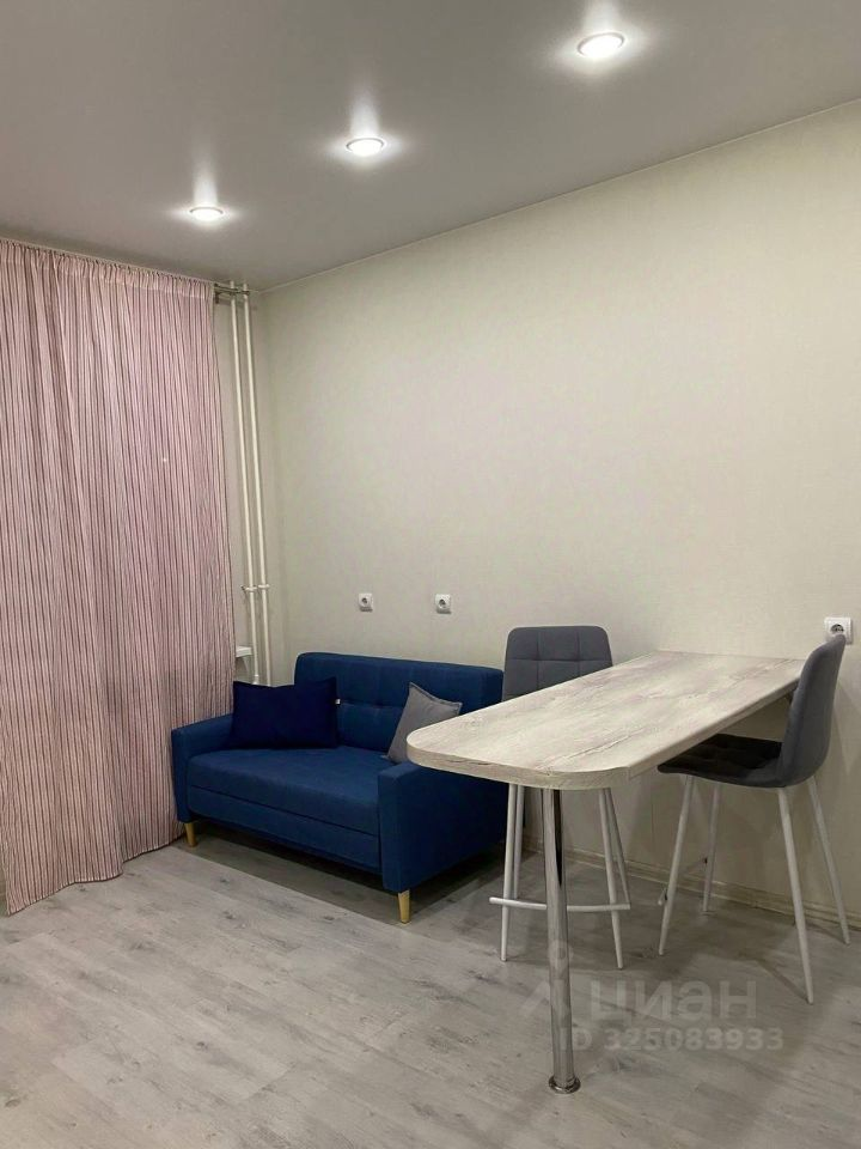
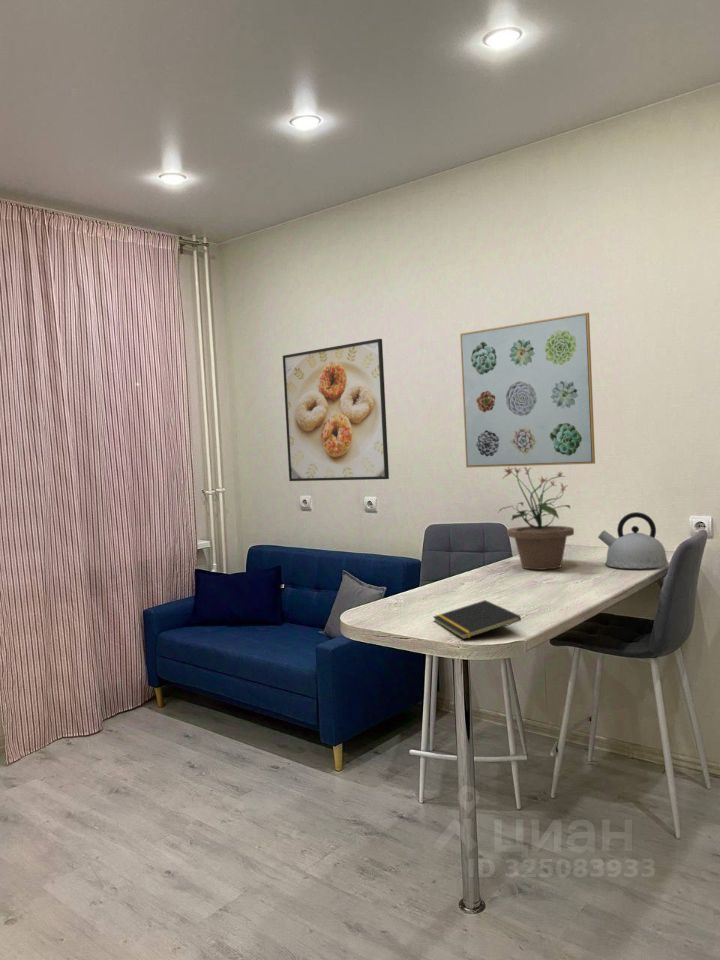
+ notepad [432,599,522,640]
+ potted plant [497,466,575,571]
+ kettle [597,511,670,570]
+ wall art [459,312,596,469]
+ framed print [282,338,390,482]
